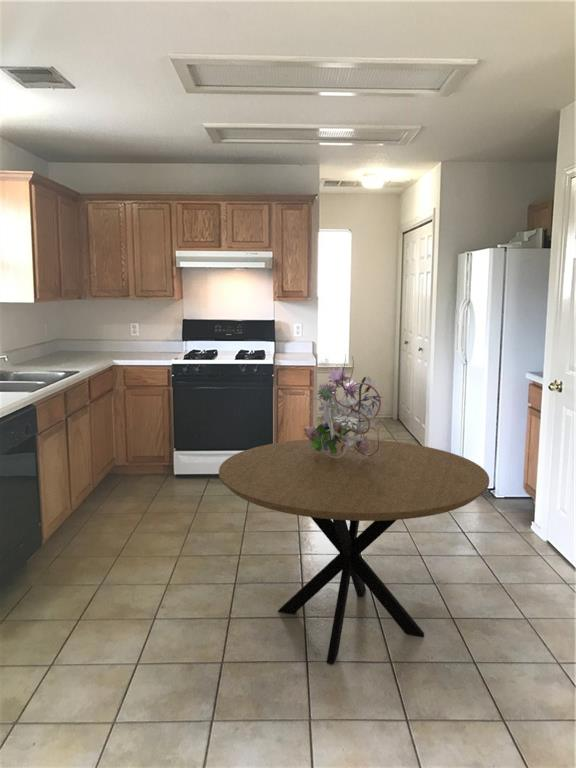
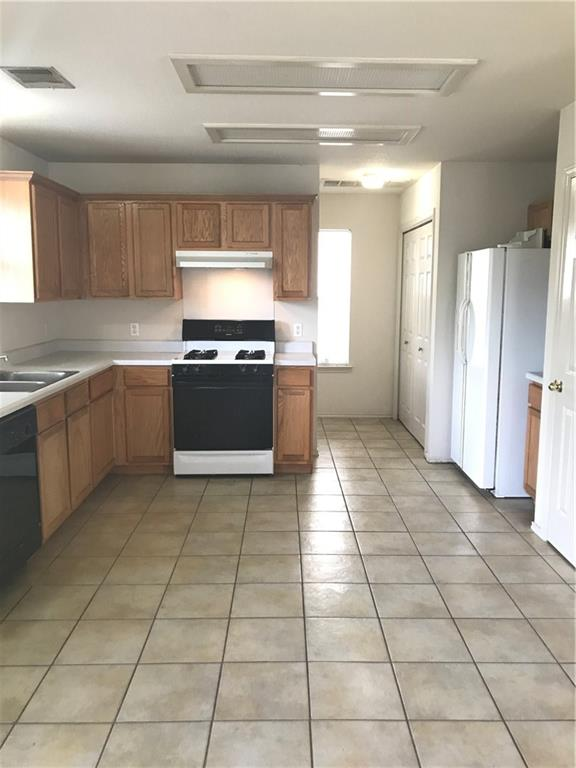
- bouquet [301,348,391,462]
- dining table [218,438,490,665]
